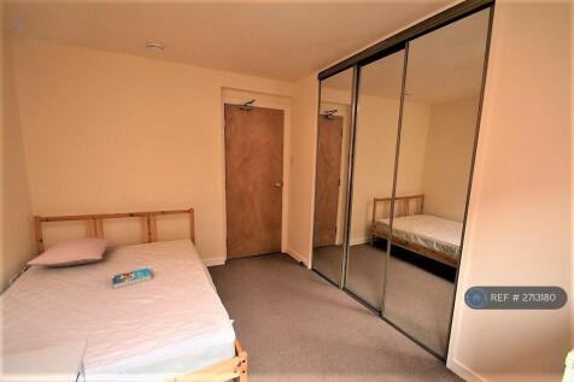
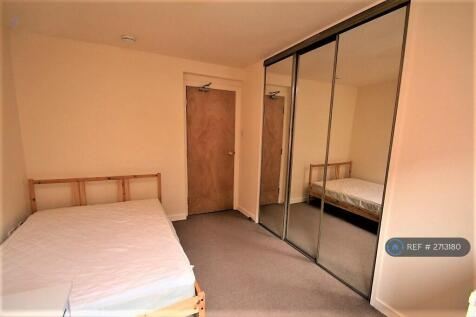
- pillow [27,236,116,268]
- book [111,268,153,290]
